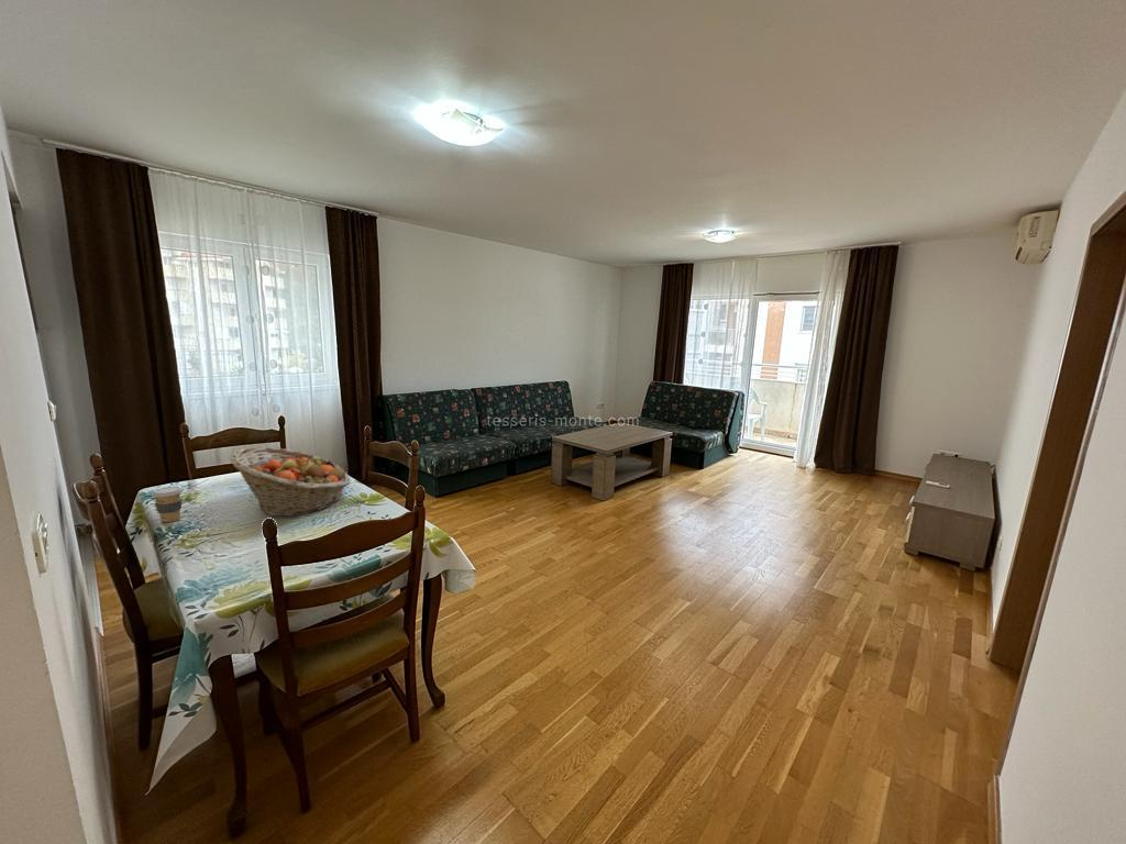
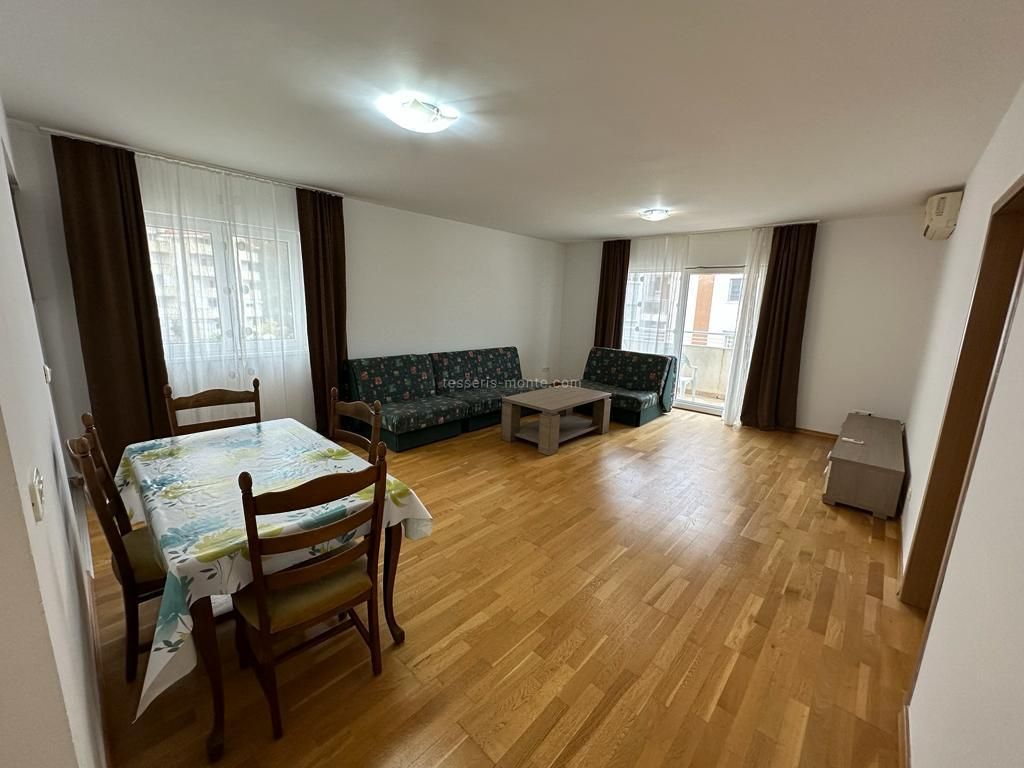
- coffee cup [151,486,184,523]
- fruit basket [230,446,352,518]
